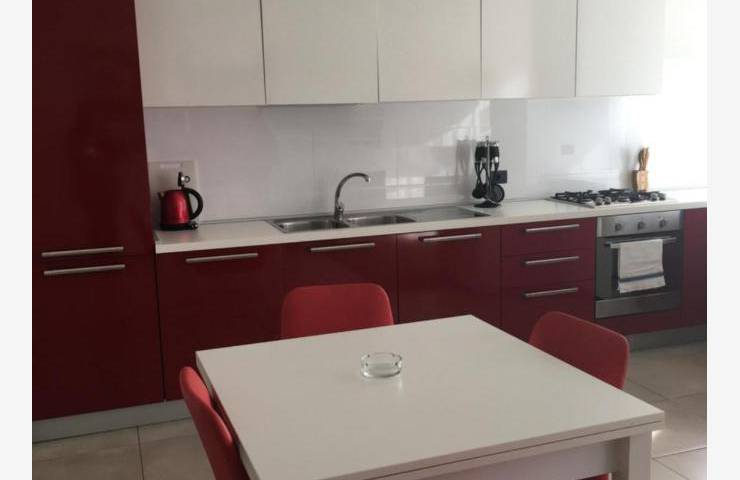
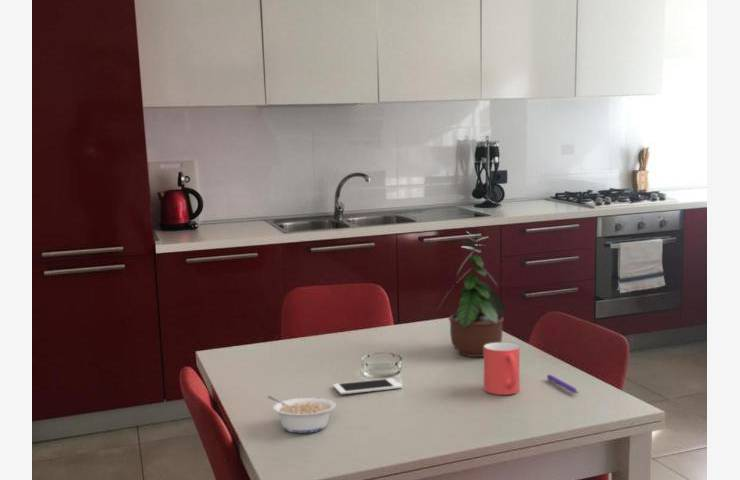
+ legume [266,395,337,434]
+ mug [483,342,520,396]
+ potted plant [437,230,506,358]
+ cell phone [332,377,403,395]
+ pen [546,373,580,394]
